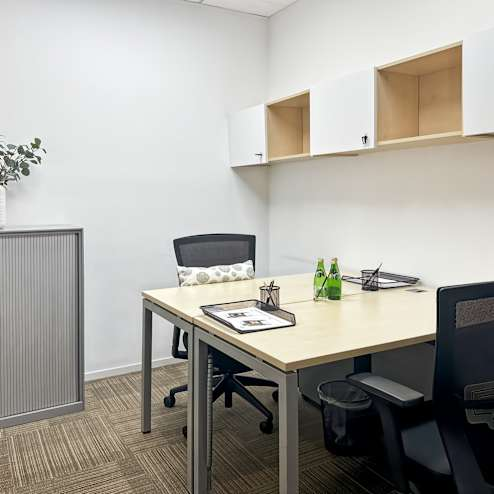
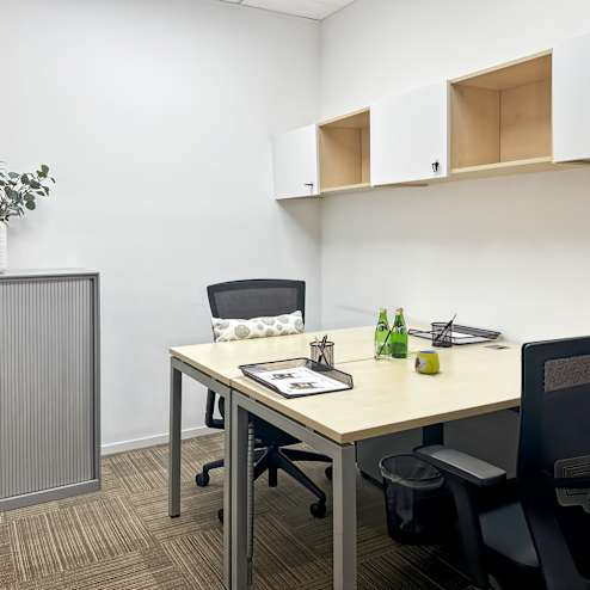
+ mug [413,350,441,375]
